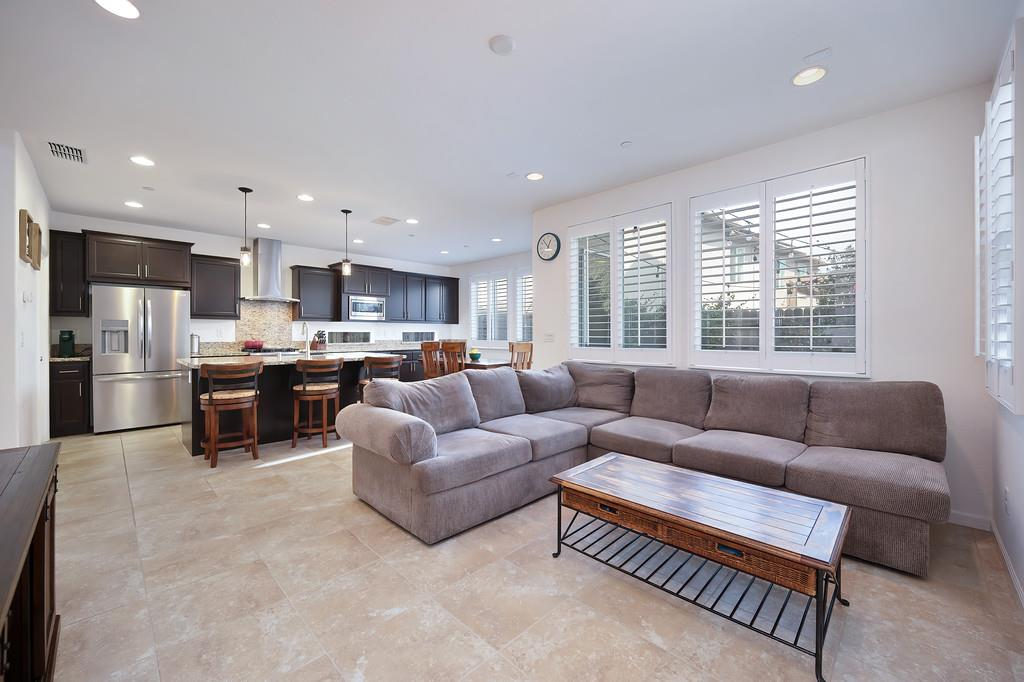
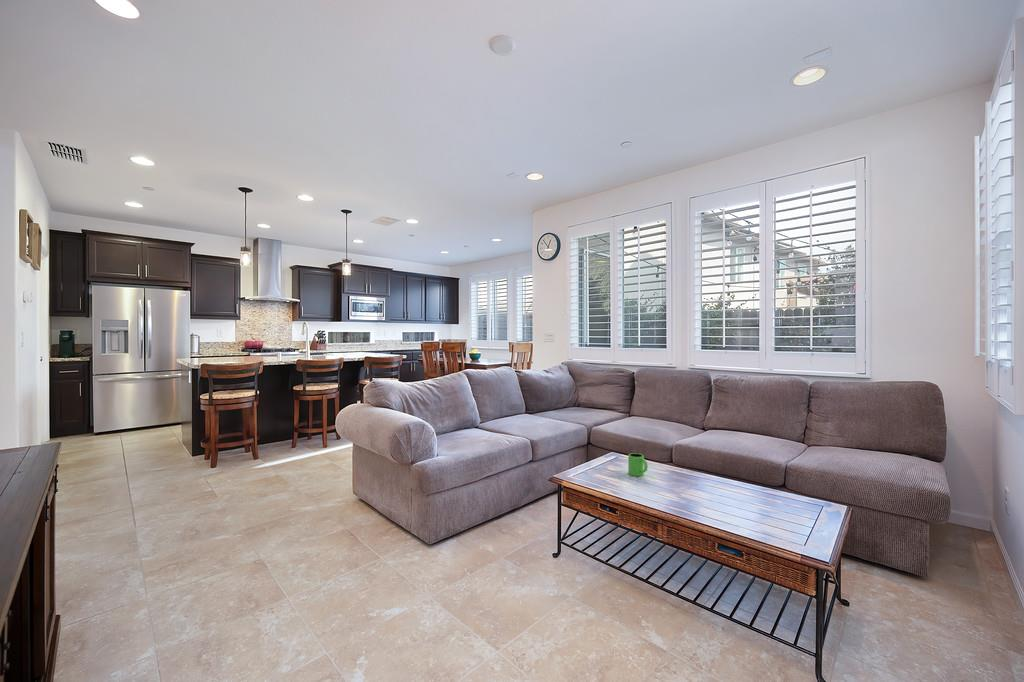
+ mug [627,452,649,477]
